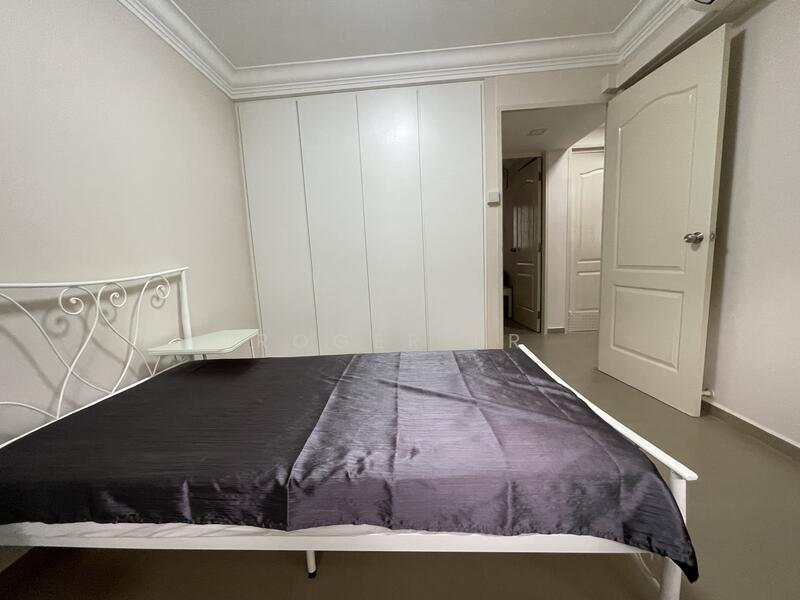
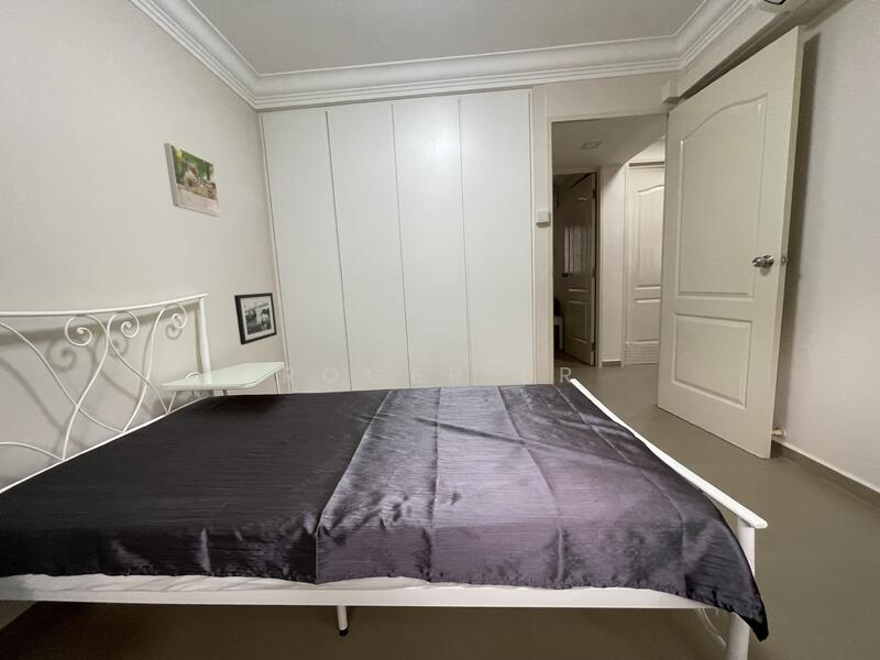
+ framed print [163,142,221,218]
+ picture frame [233,292,278,345]
